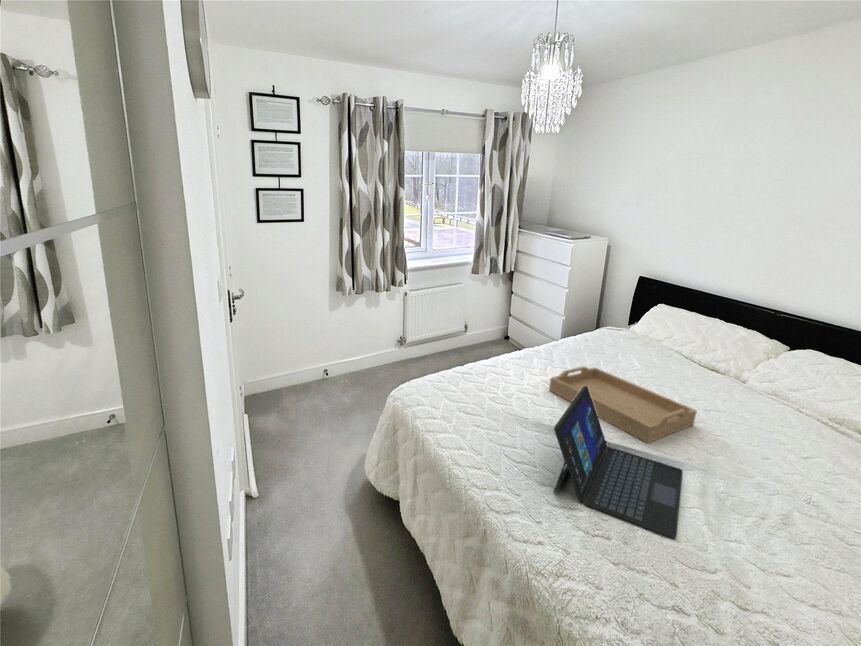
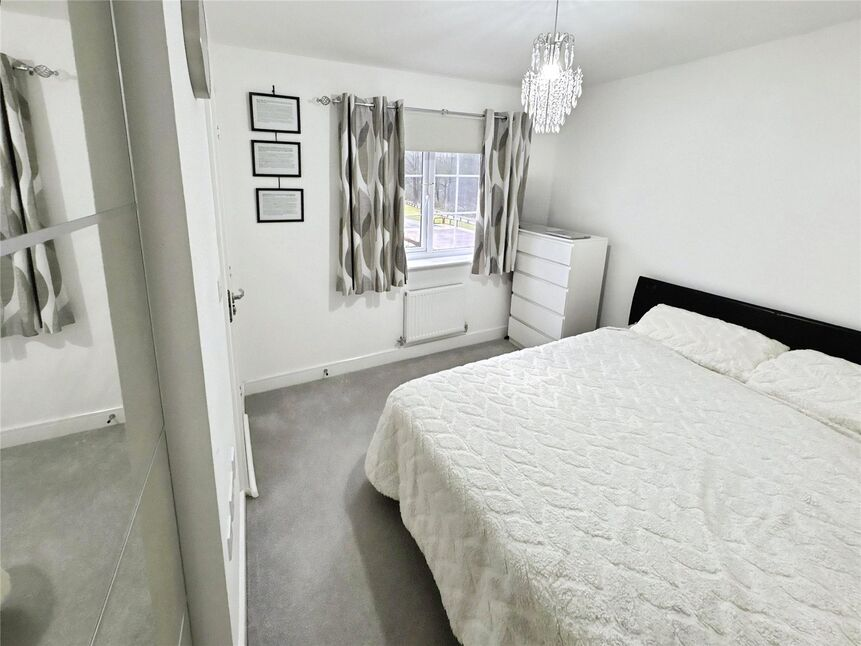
- serving tray [548,365,698,444]
- laptop [553,386,683,539]
